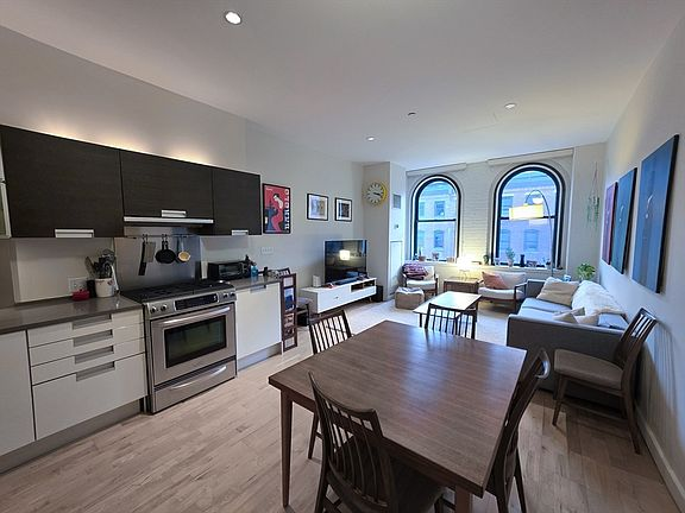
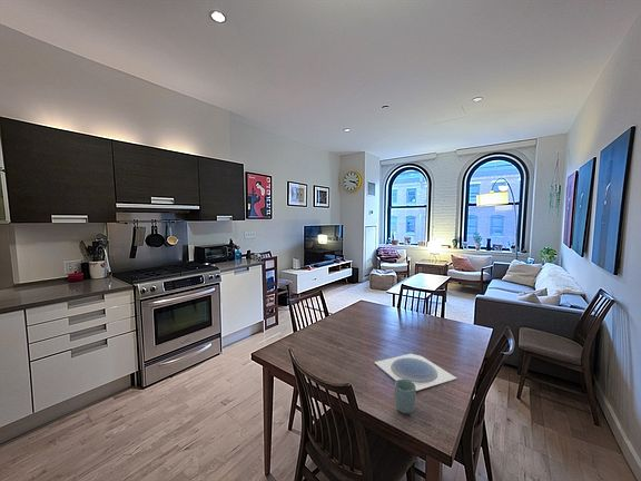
+ cup [394,380,417,414]
+ plate [374,353,457,392]
